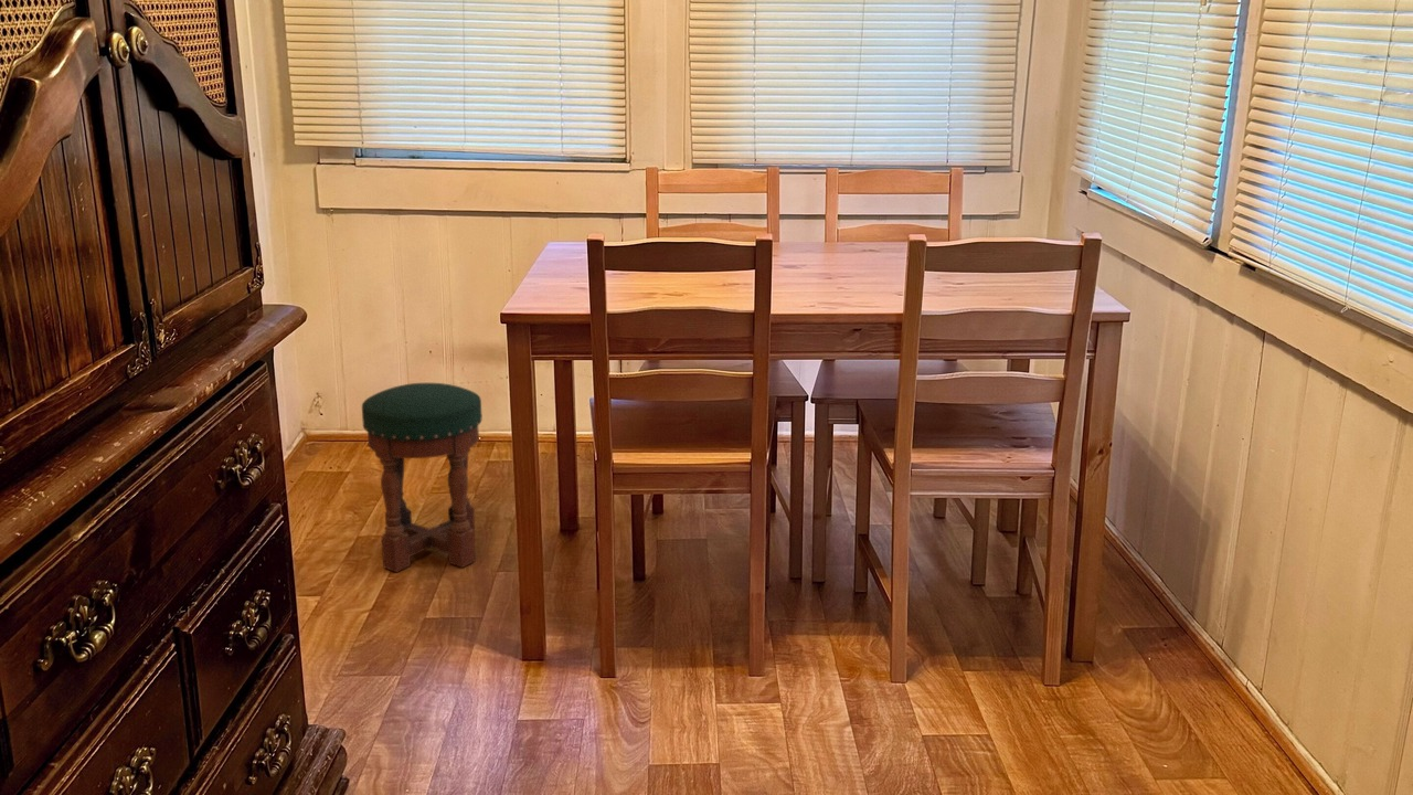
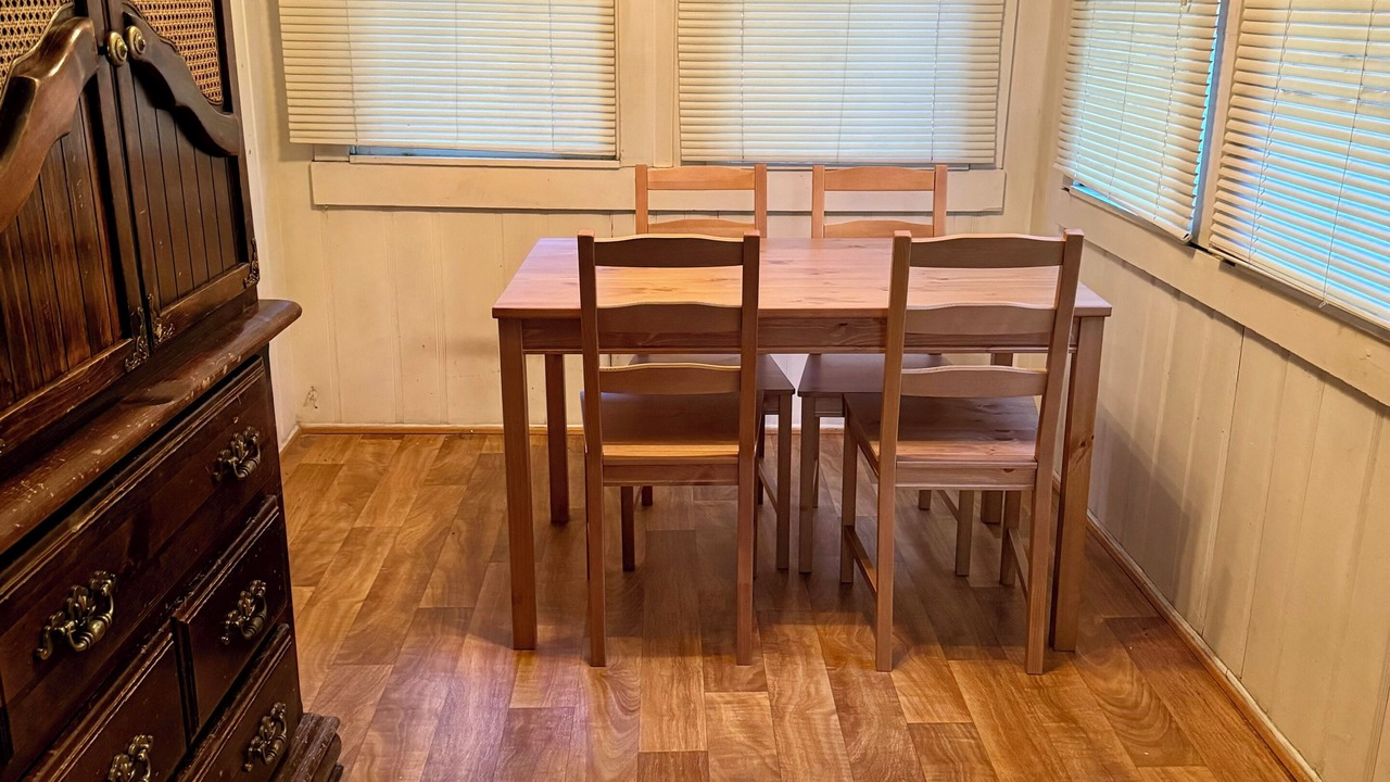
- stool [361,382,484,573]
